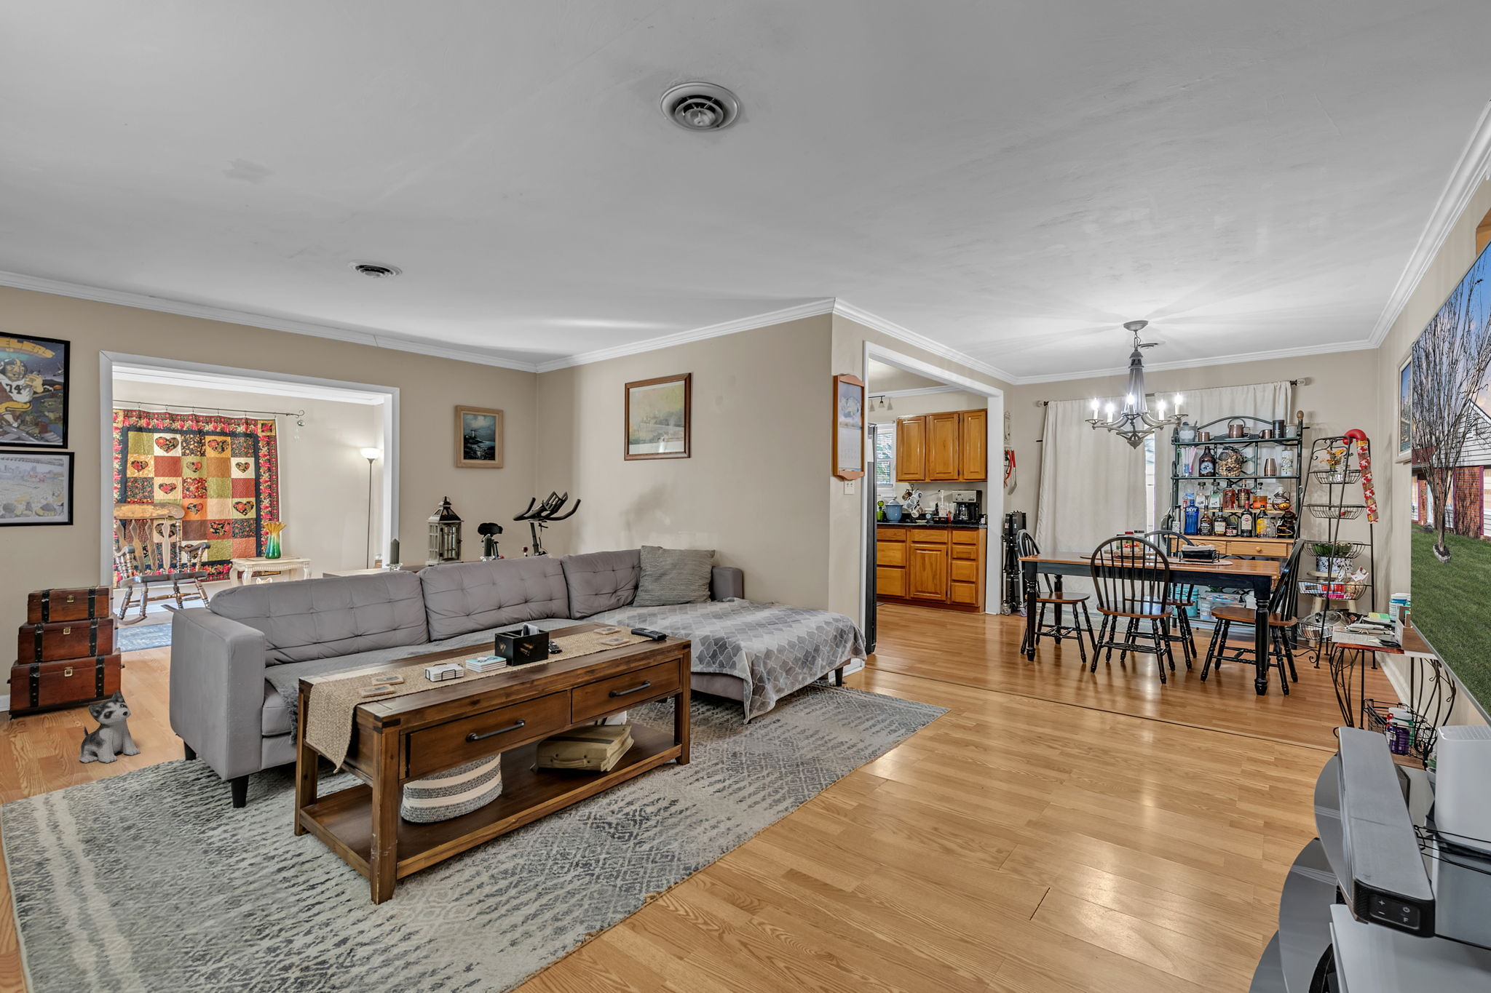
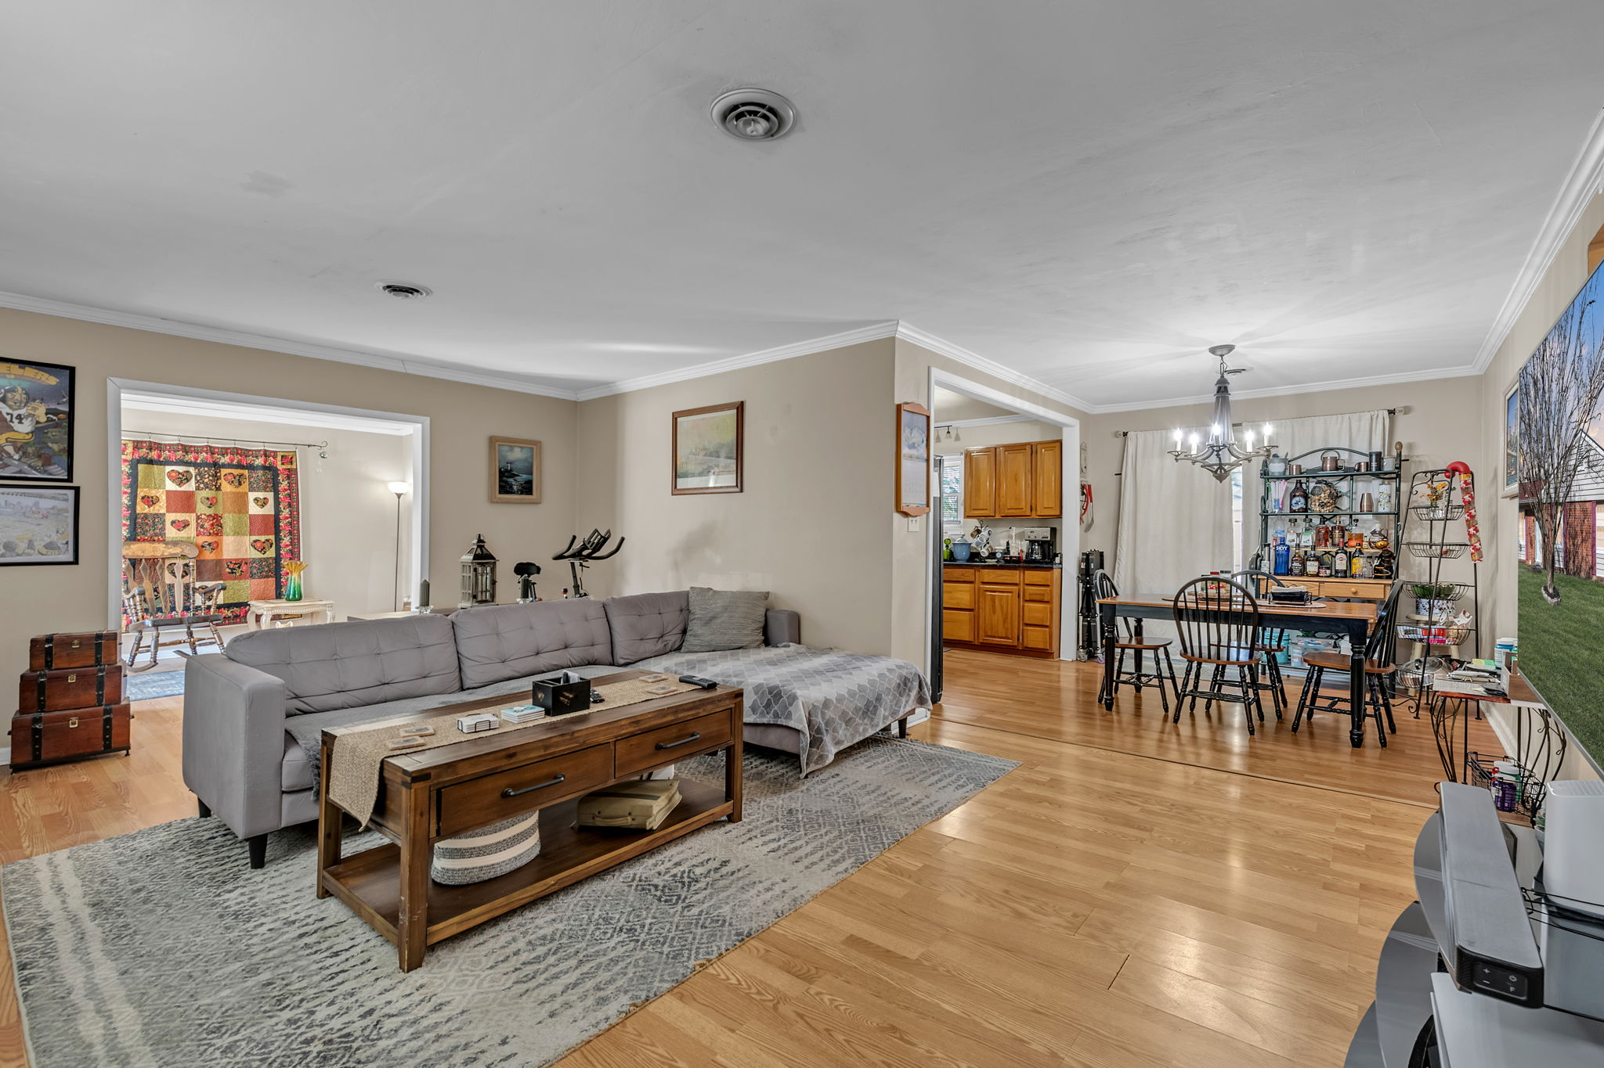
- plush toy [79,689,141,764]
